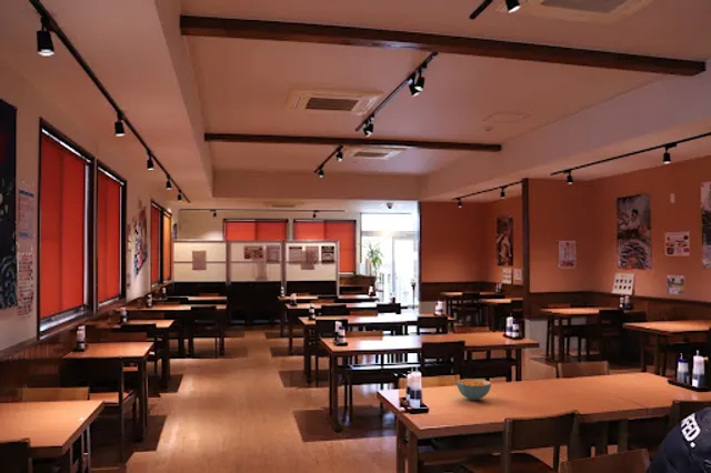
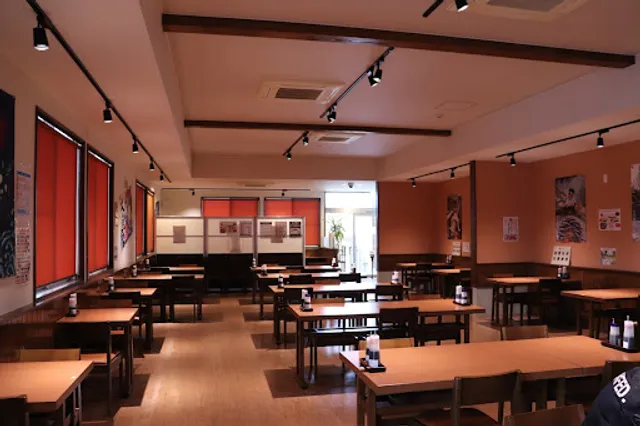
- cereal bowl [455,378,492,401]
